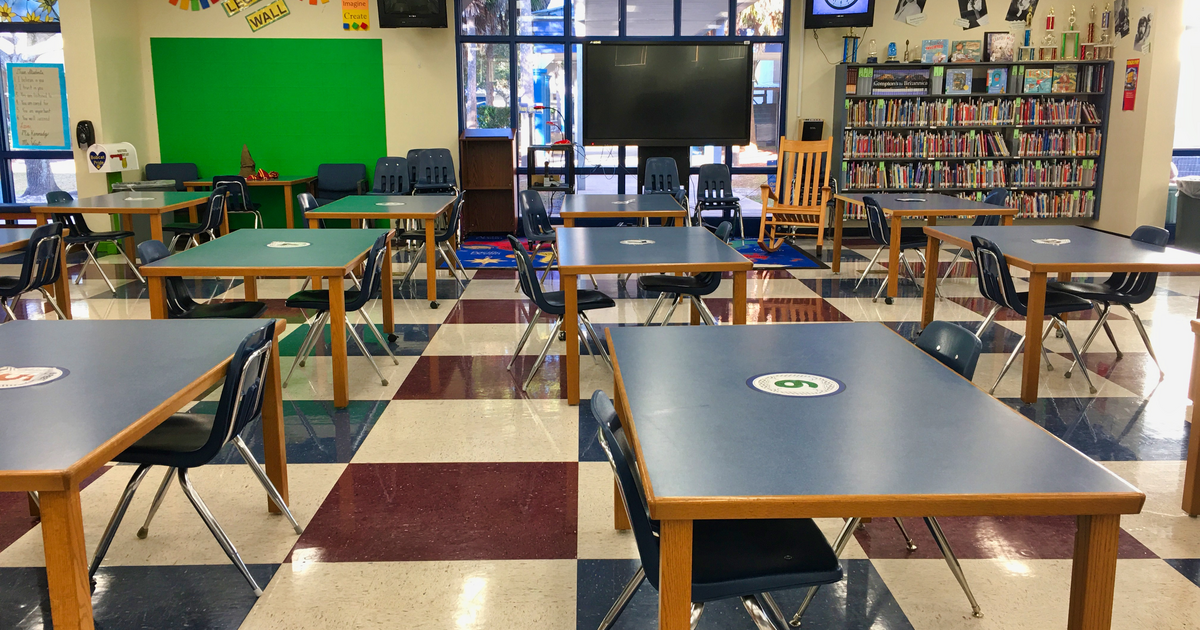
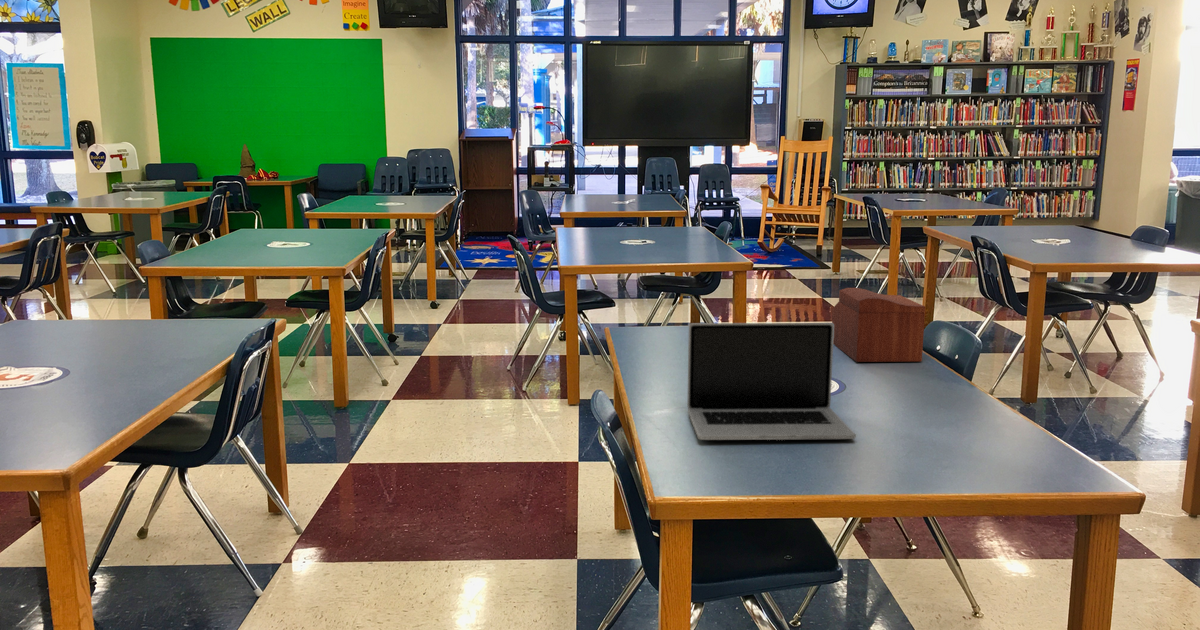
+ sewing box [831,287,926,363]
+ laptop [686,322,857,441]
